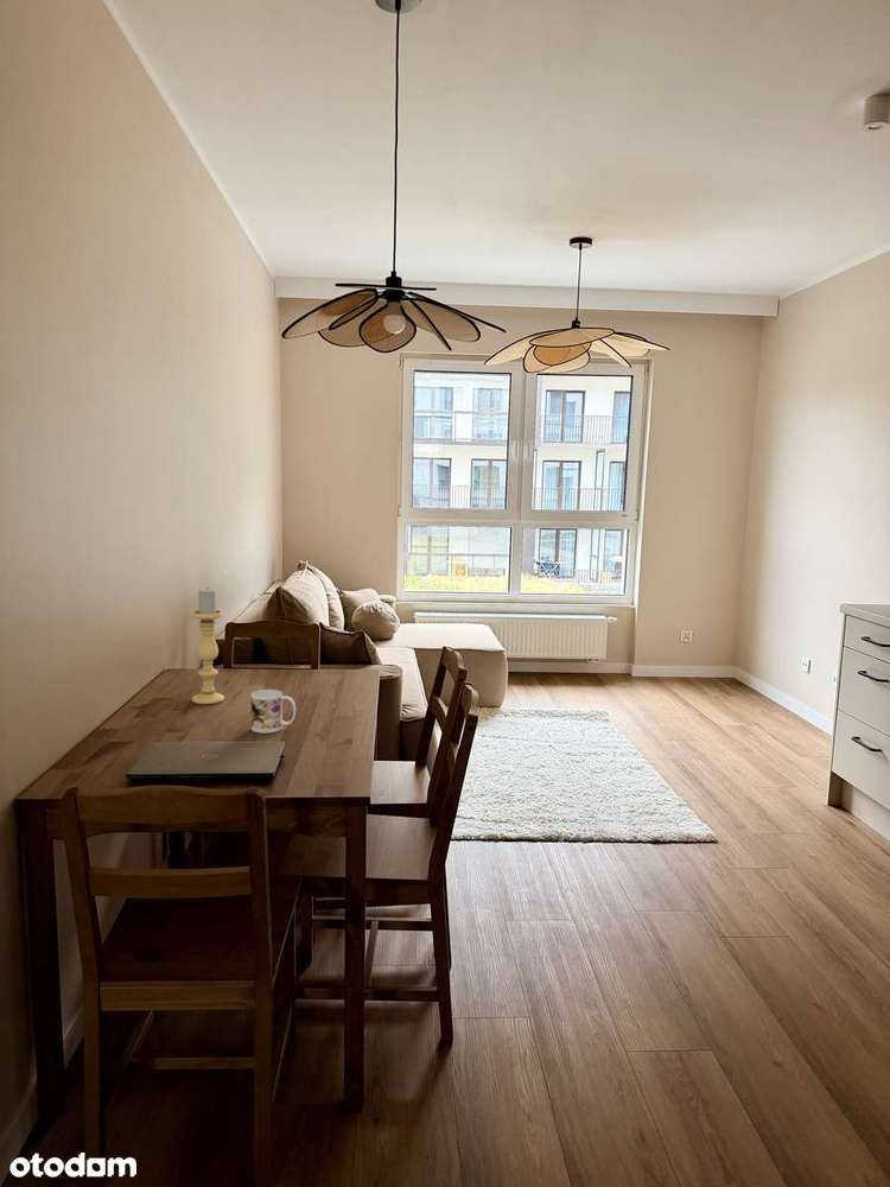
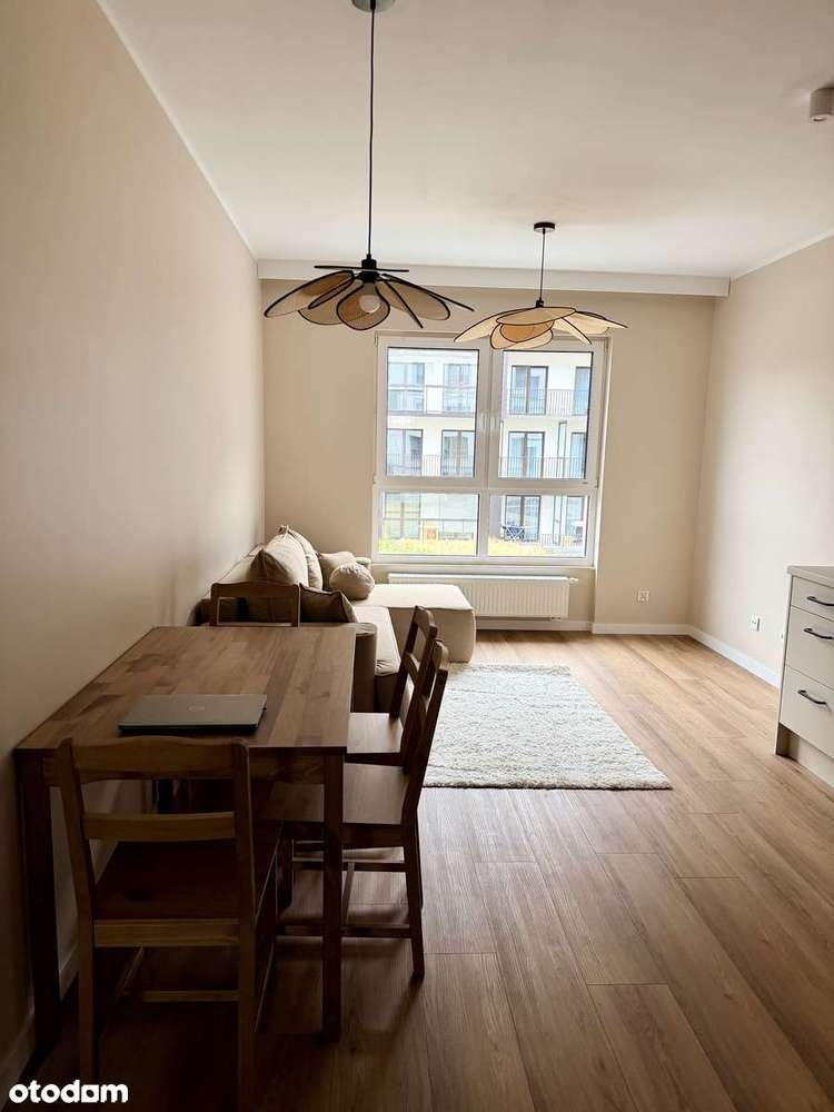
- mug [250,688,297,734]
- candle holder [191,586,225,705]
